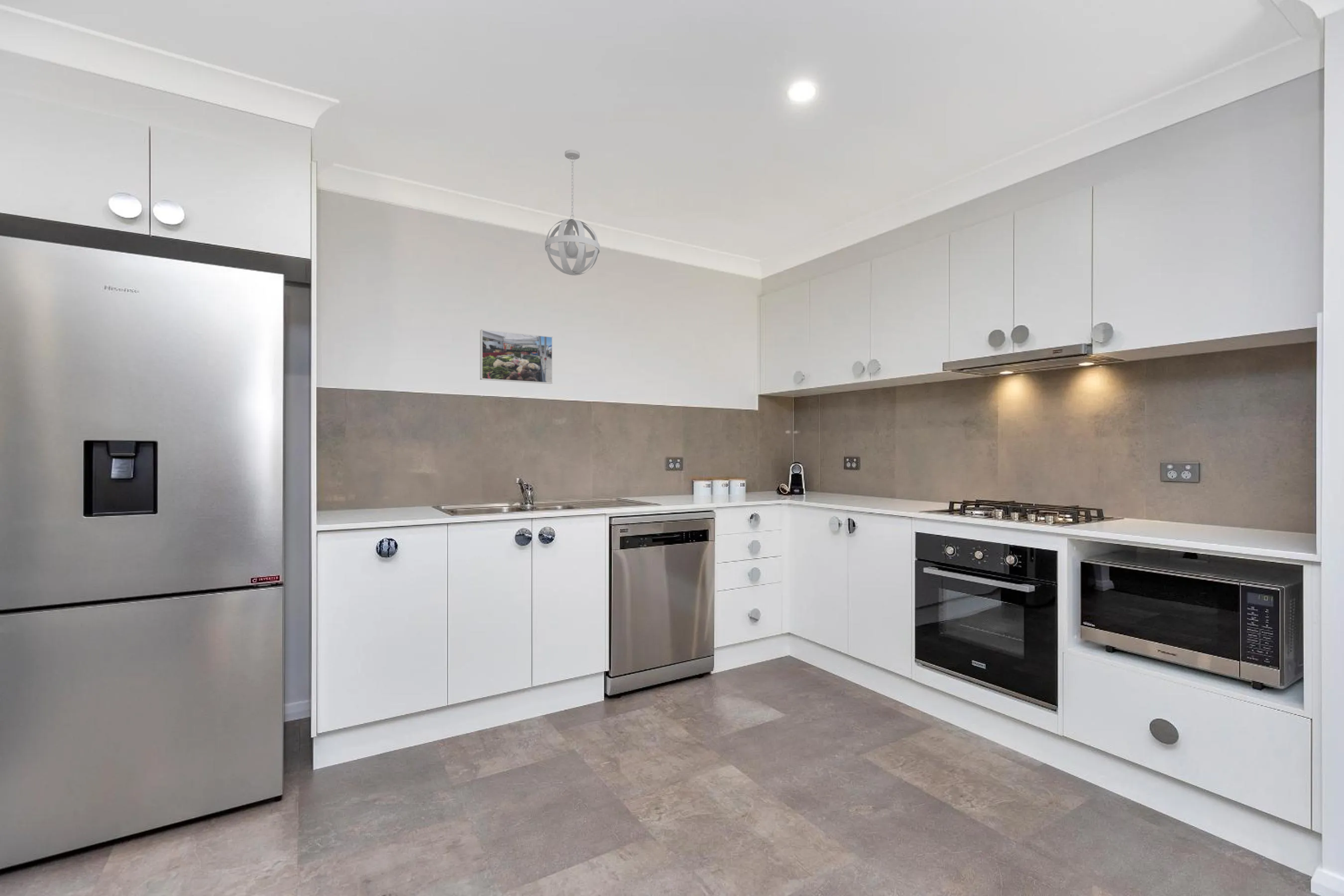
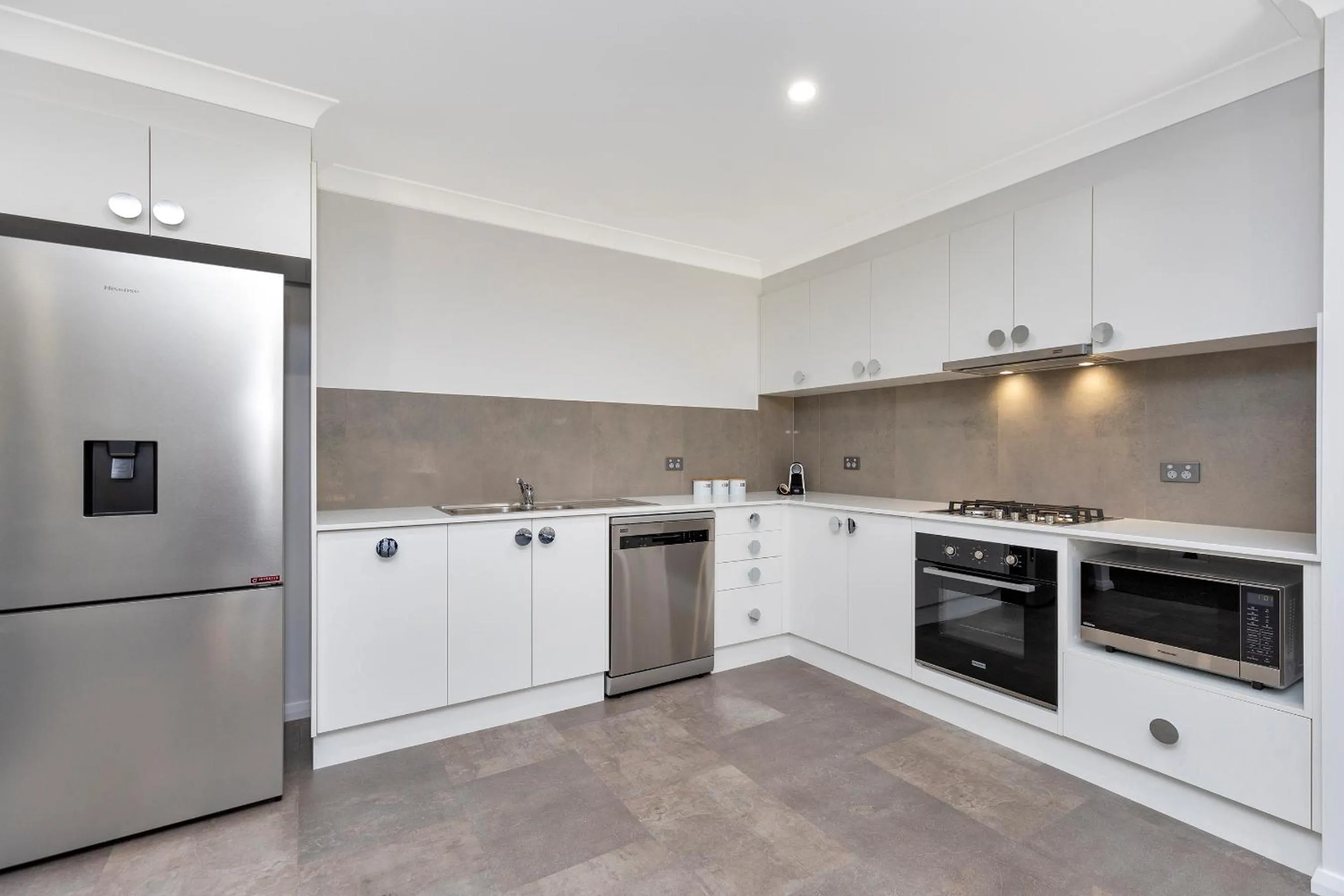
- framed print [479,329,553,384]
- pendant light [545,149,600,276]
